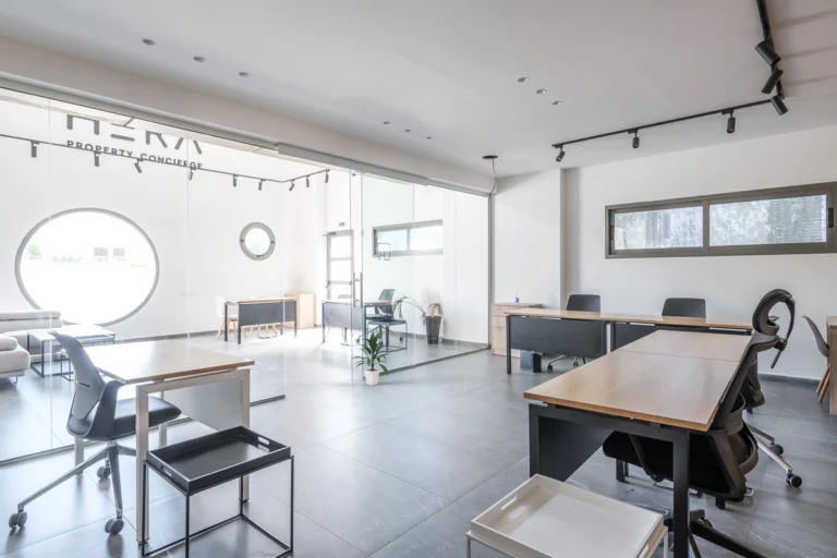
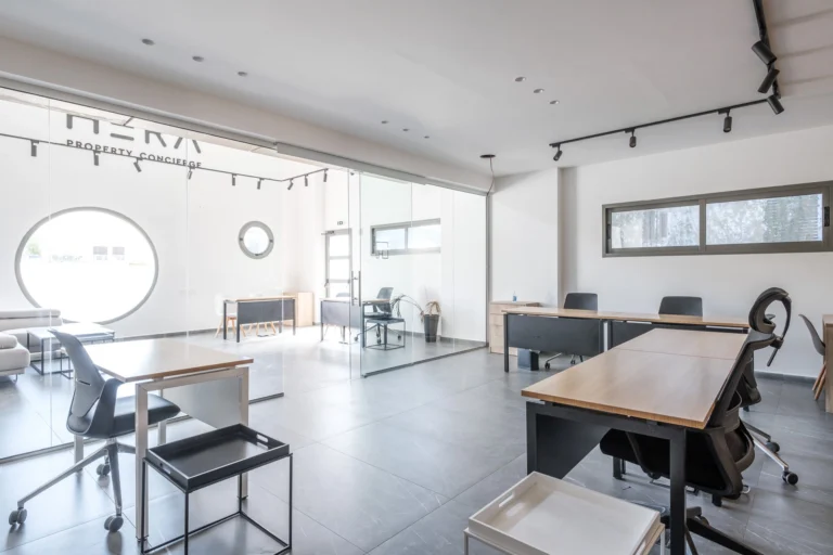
- indoor plant [352,330,389,387]
